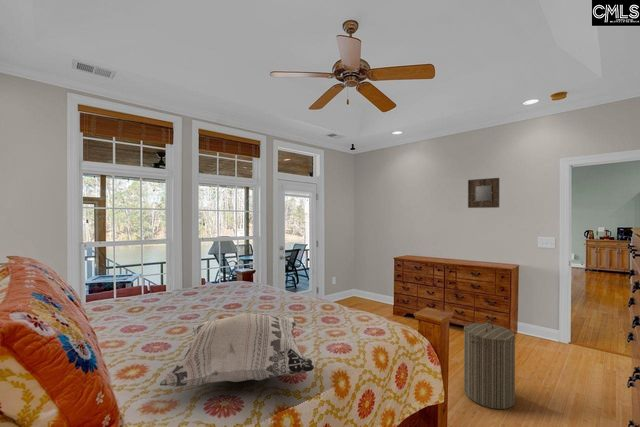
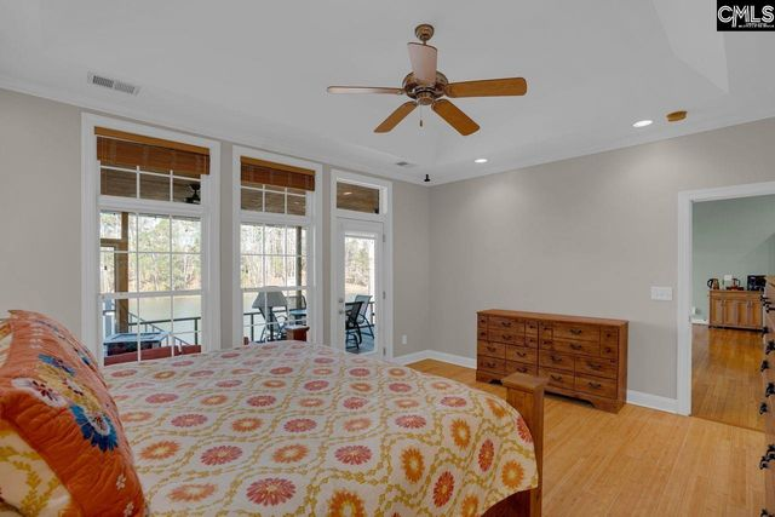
- decorative pillow [159,312,315,387]
- home mirror [467,177,500,209]
- laundry hamper [463,319,516,410]
